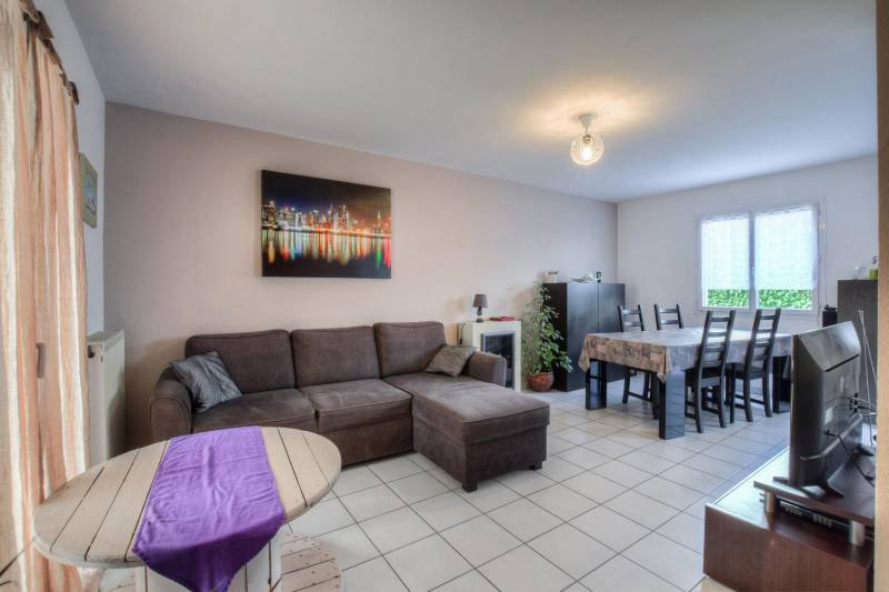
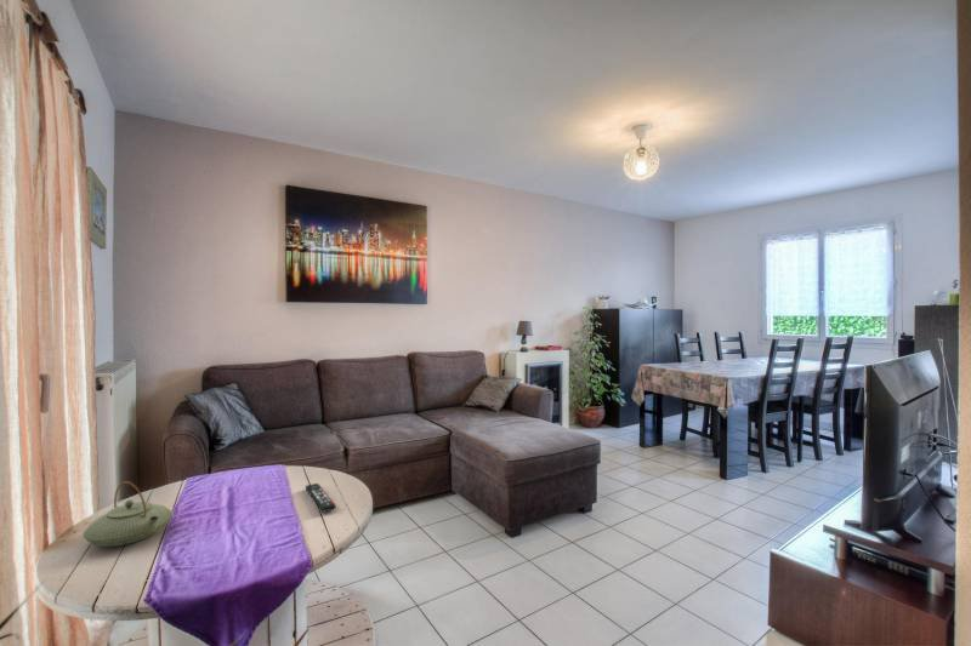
+ teapot [81,480,174,548]
+ remote control [305,482,337,513]
